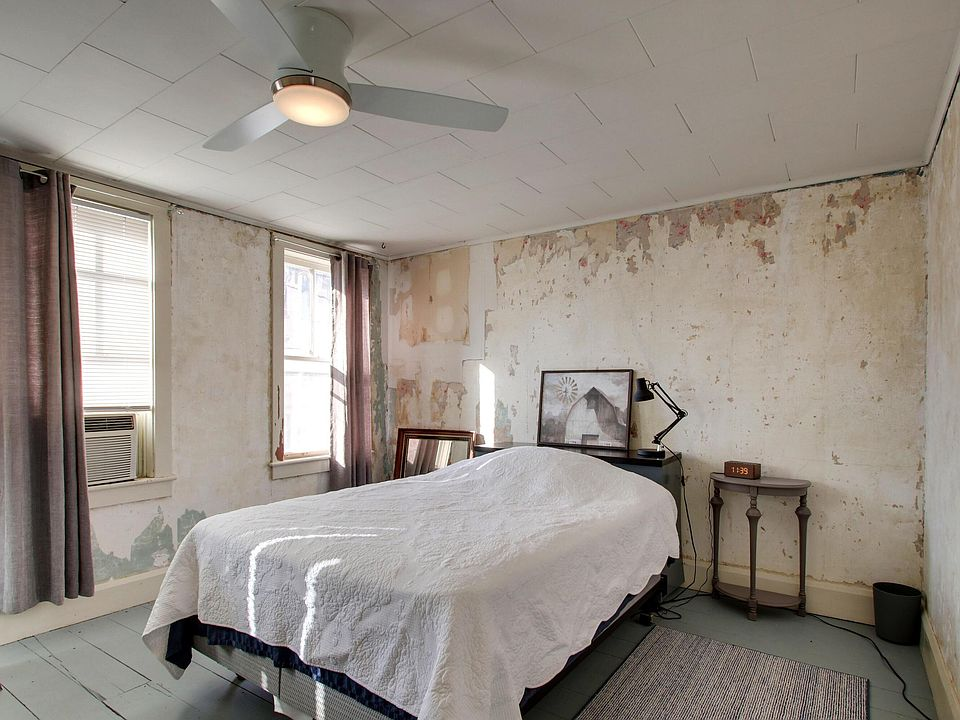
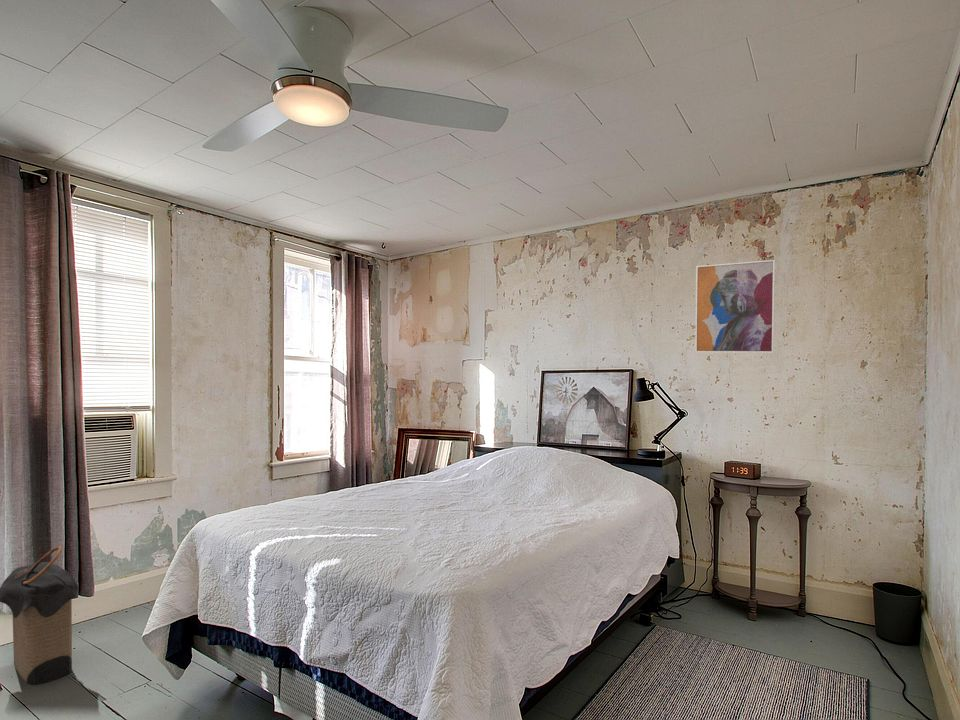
+ laundry hamper [0,545,79,686]
+ wall art [694,259,776,354]
